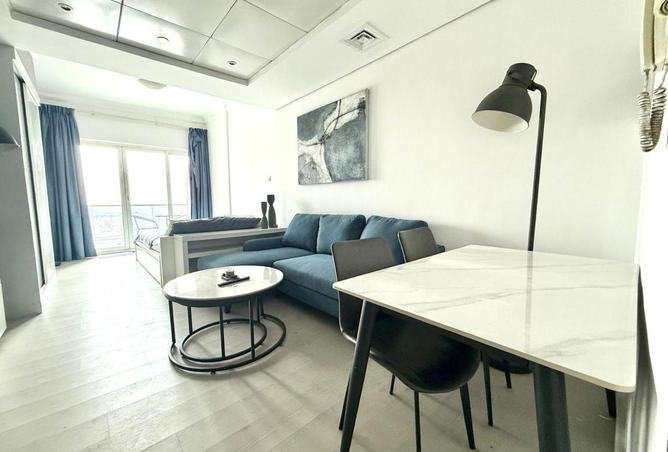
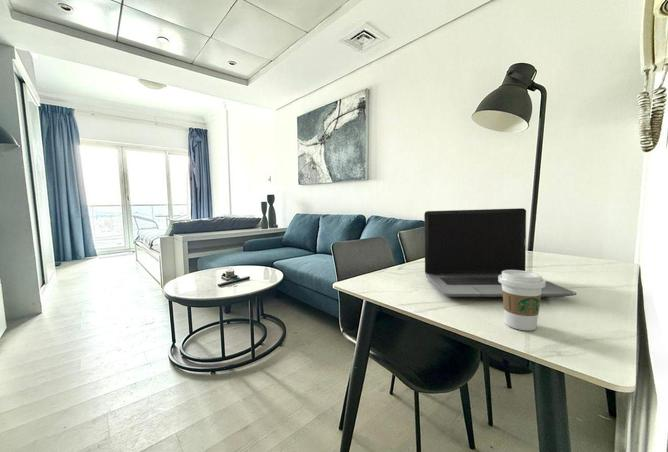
+ laptop computer [423,207,577,298]
+ coffee cup [498,270,547,332]
